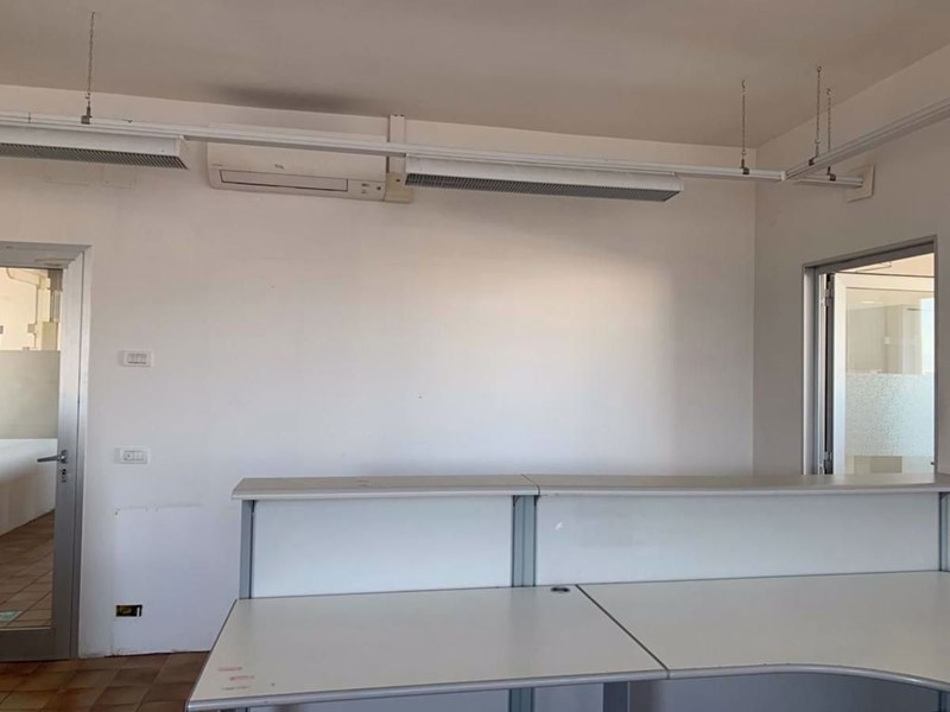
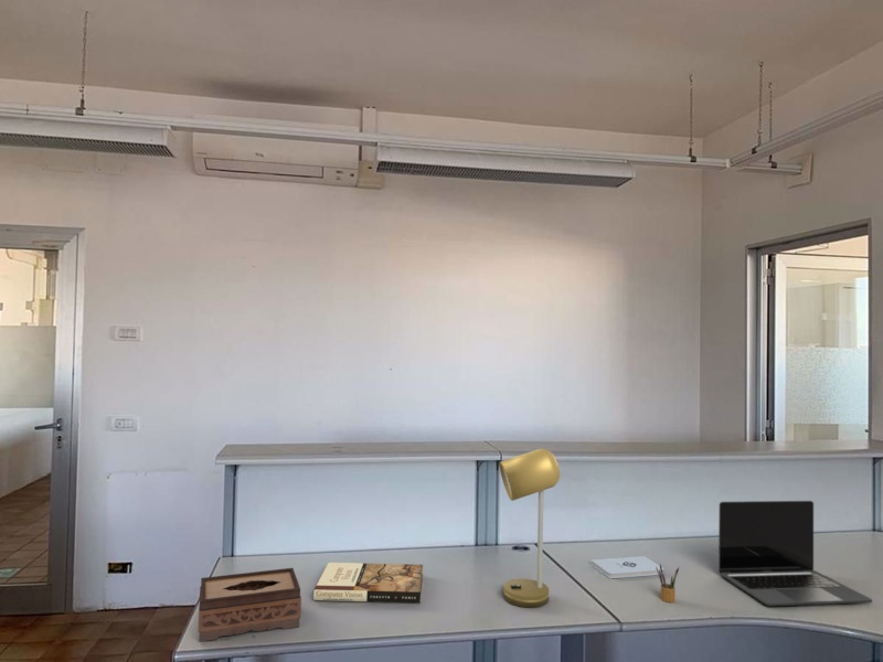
+ pencil box [656,564,680,604]
+ laptop [717,500,873,607]
+ book [312,562,424,604]
+ tissue box [198,567,302,642]
+ desk lamp [498,447,561,608]
+ notepad [589,555,664,579]
